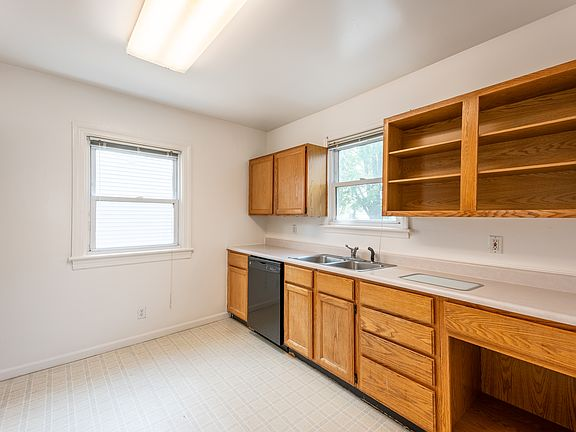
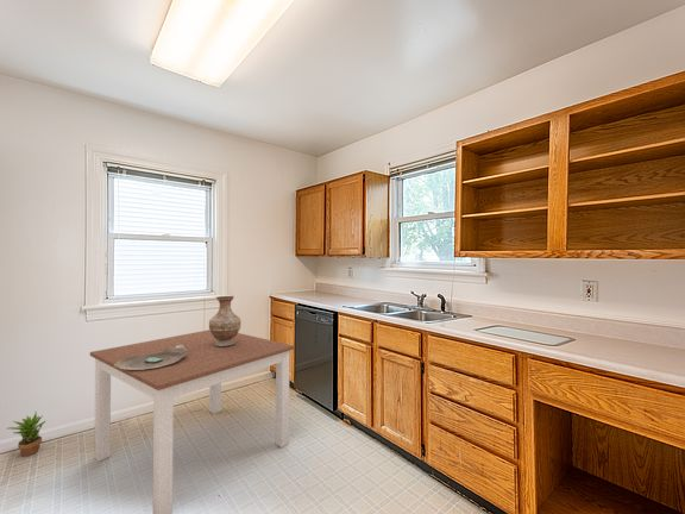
+ vase [208,295,241,347]
+ decorative bowl [114,345,187,370]
+ potted plant [6,412,46,457]
+ dining table [89,328,295,514]
